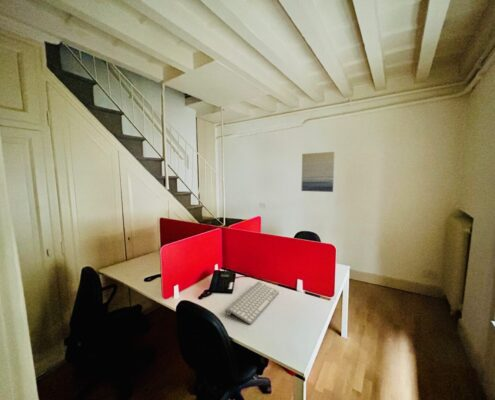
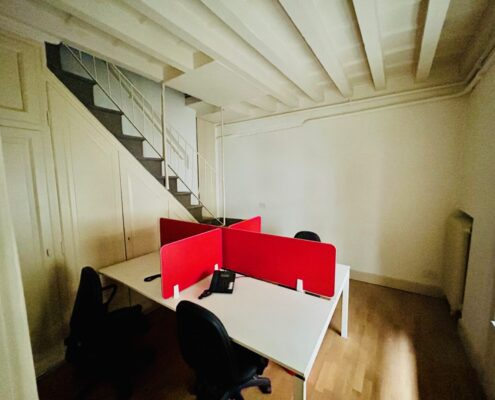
- computer keyboard [224,281,280,325]
- wall art [300,151,336,193]
